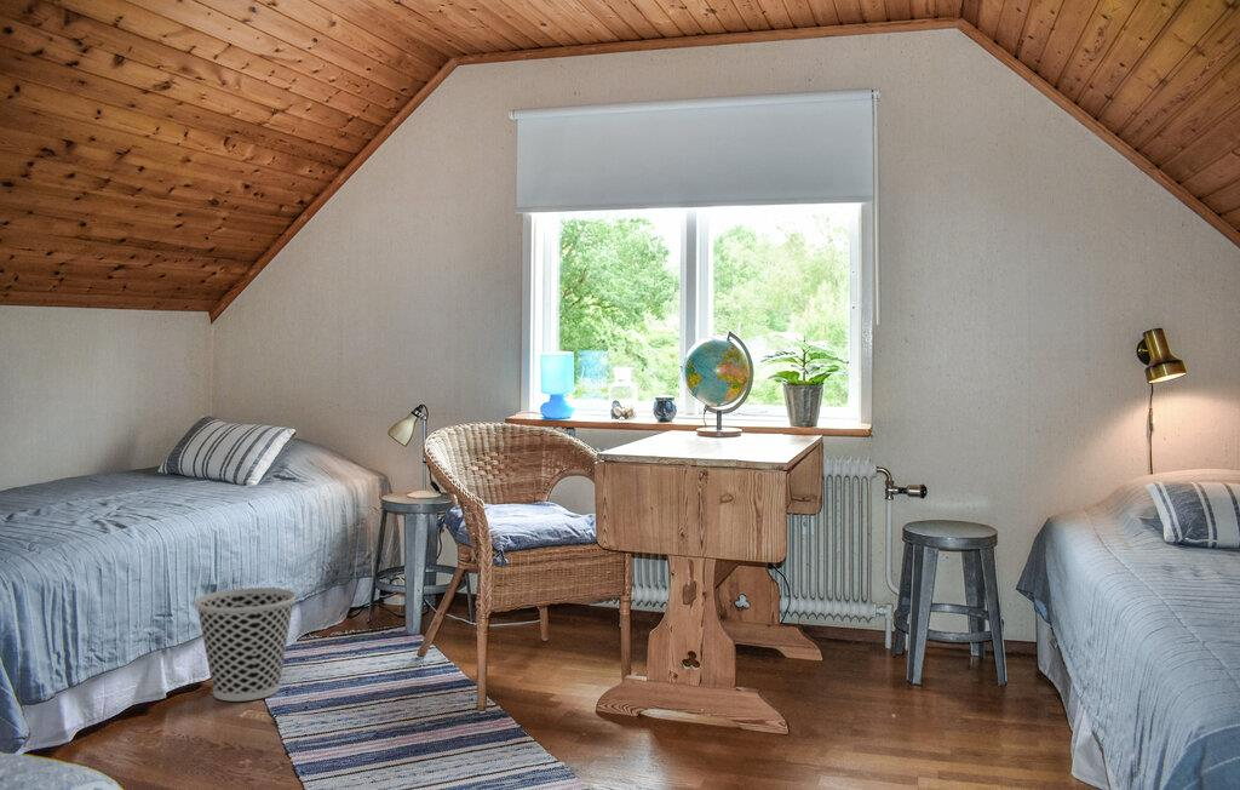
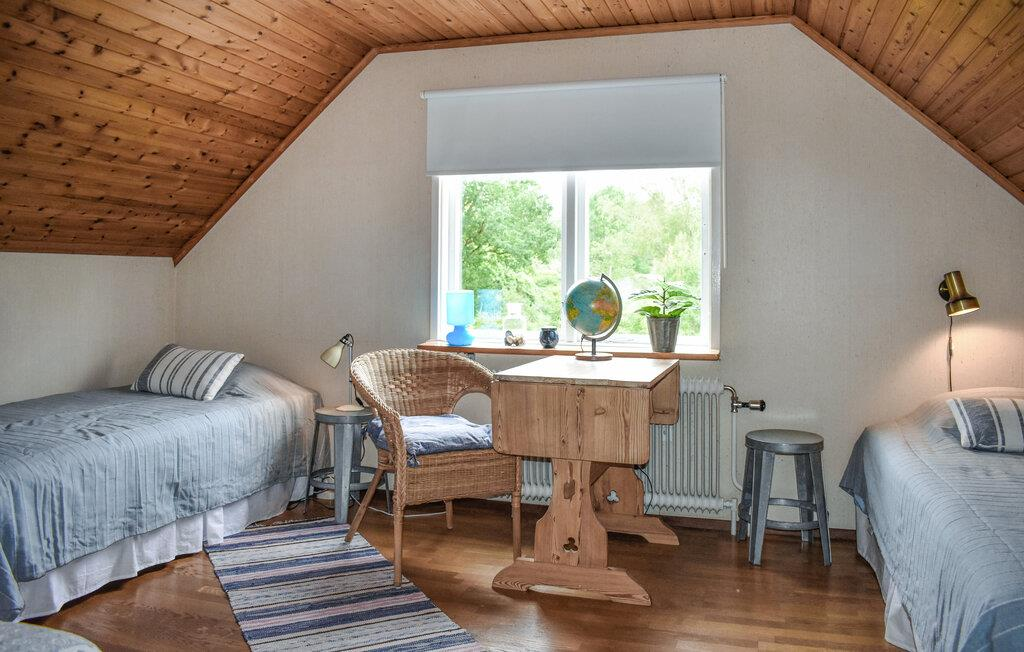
- wastebasket [194,586,297,703]
